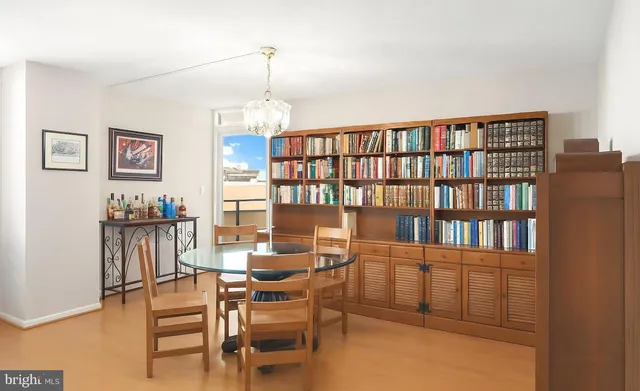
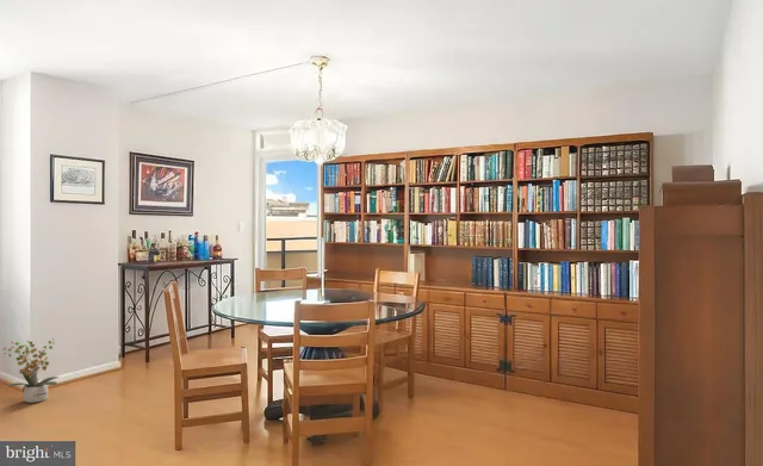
+ potted plant [2,337,61,404]
